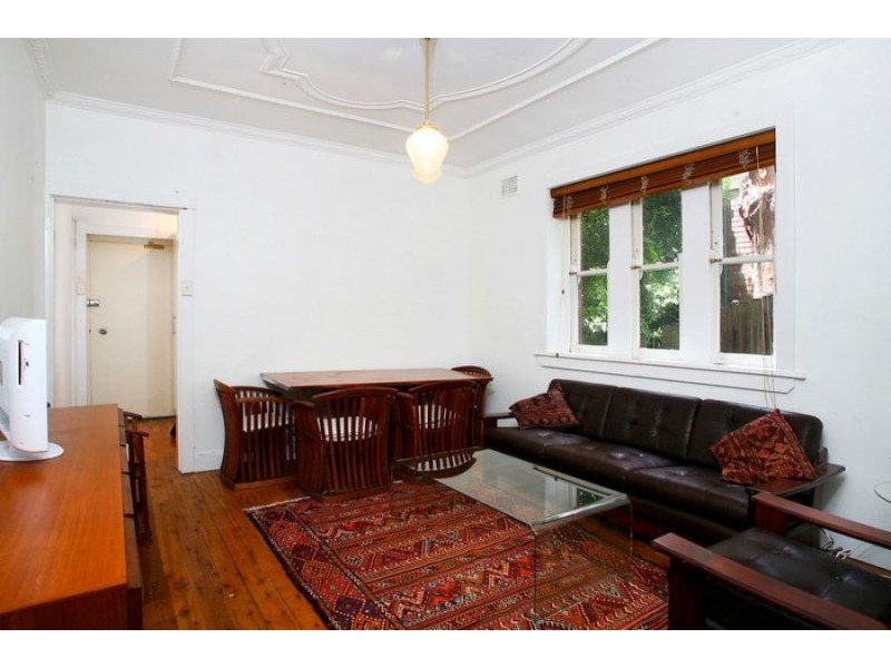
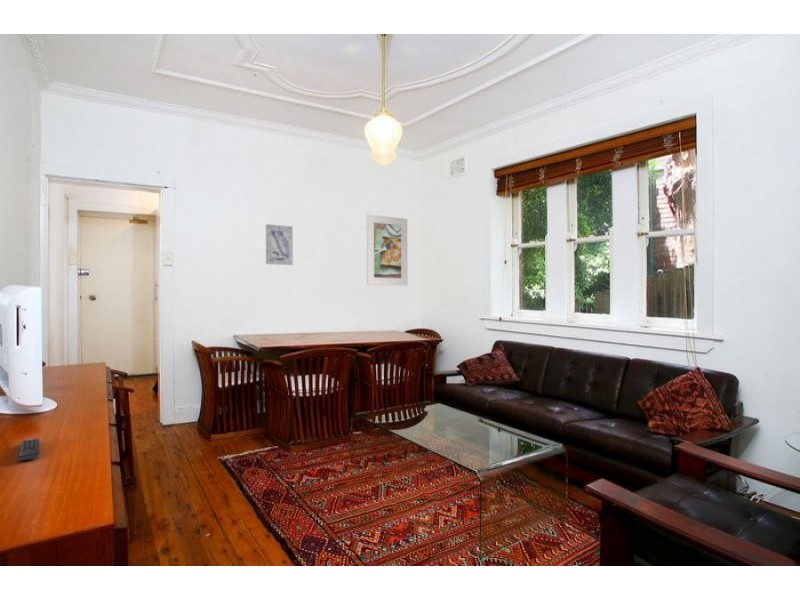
+ wall art [265,223,294,266]
+ remote control [17,437,40,462]
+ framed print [366,213,408,286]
